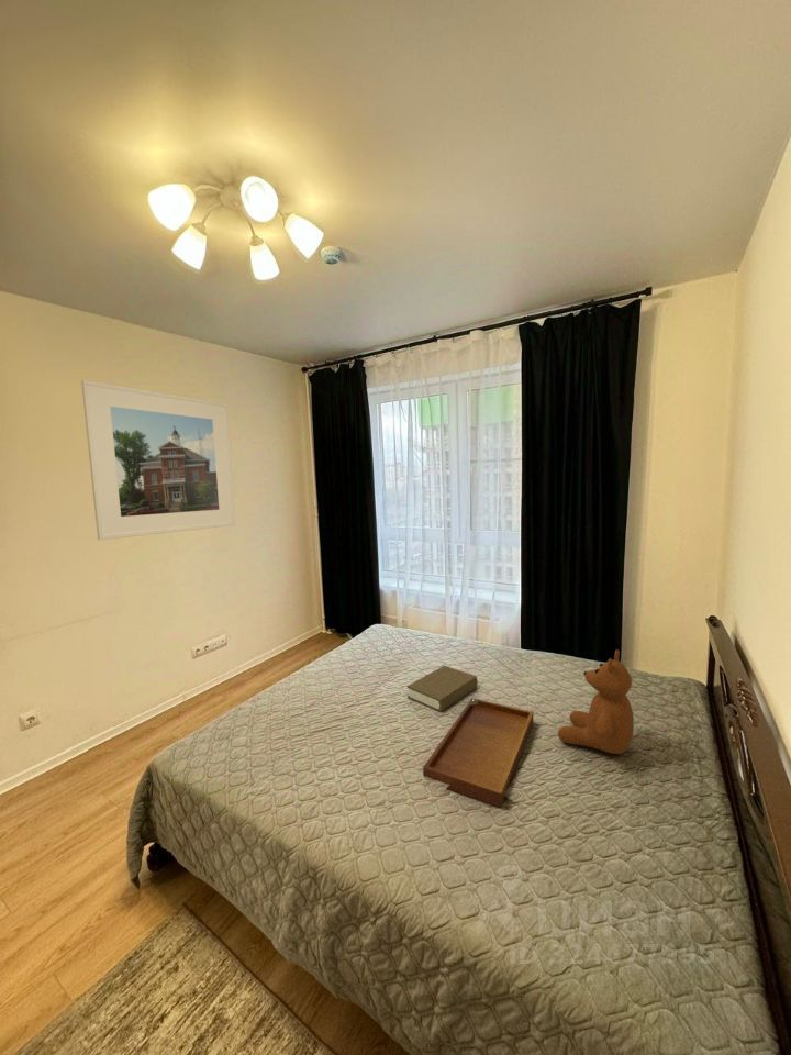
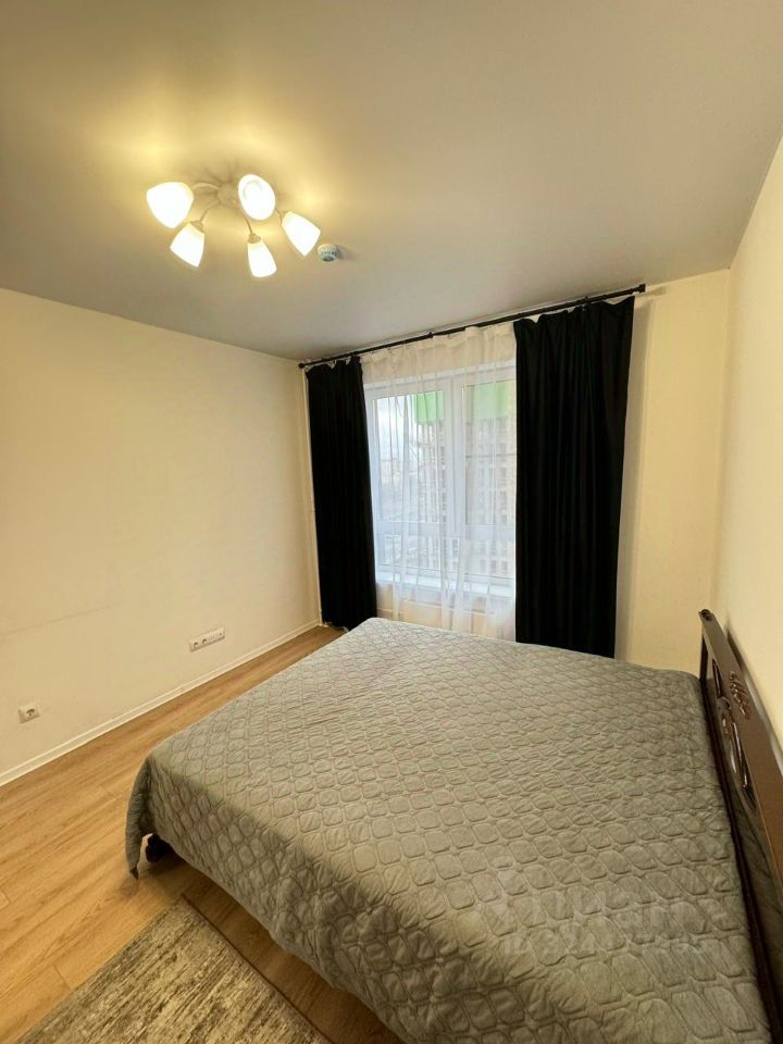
- book [406,665,479,713]
- tray [422,697,535,809]
- teddy bear [557,648,635,755]
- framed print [80,379,236,541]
